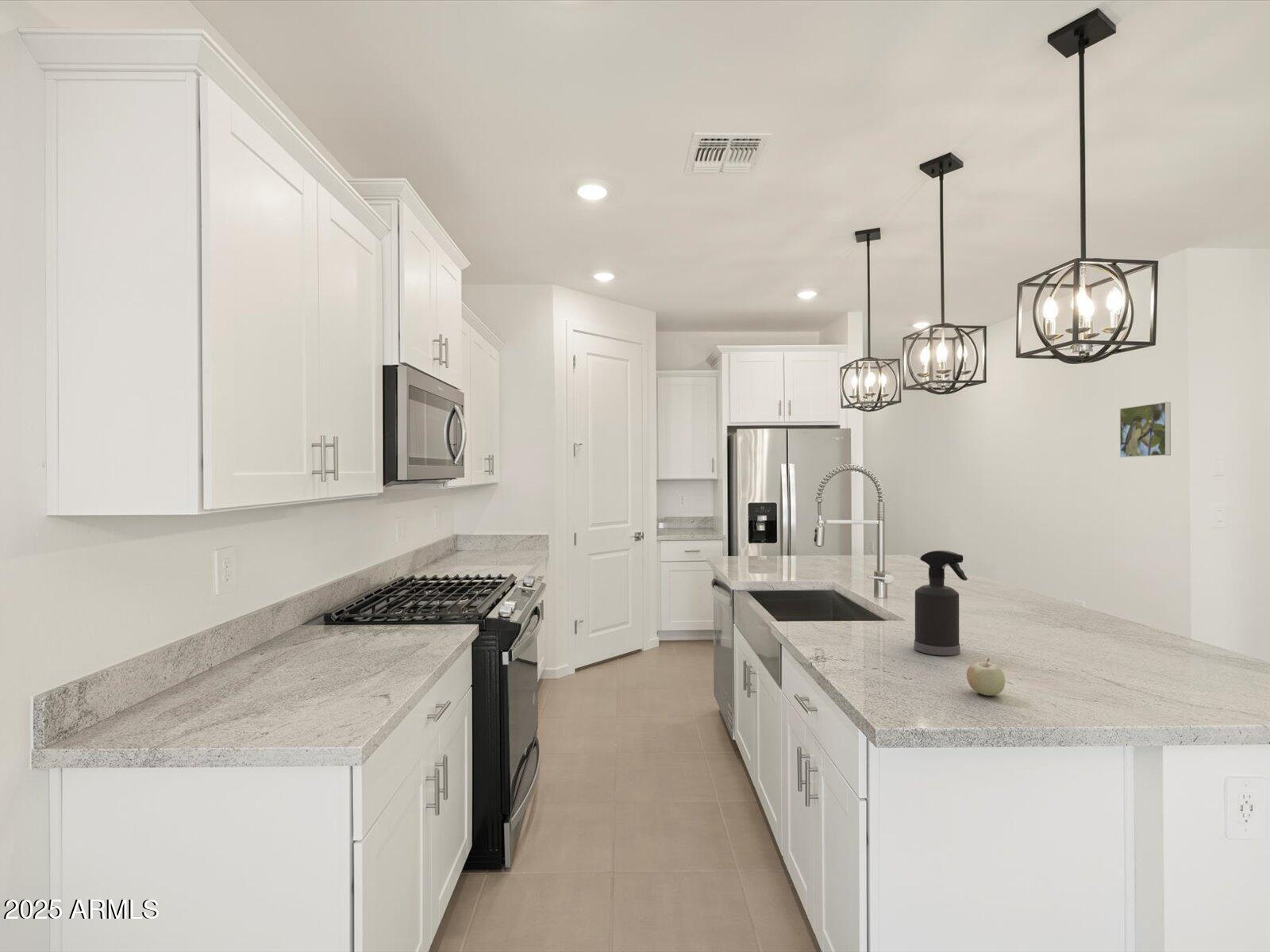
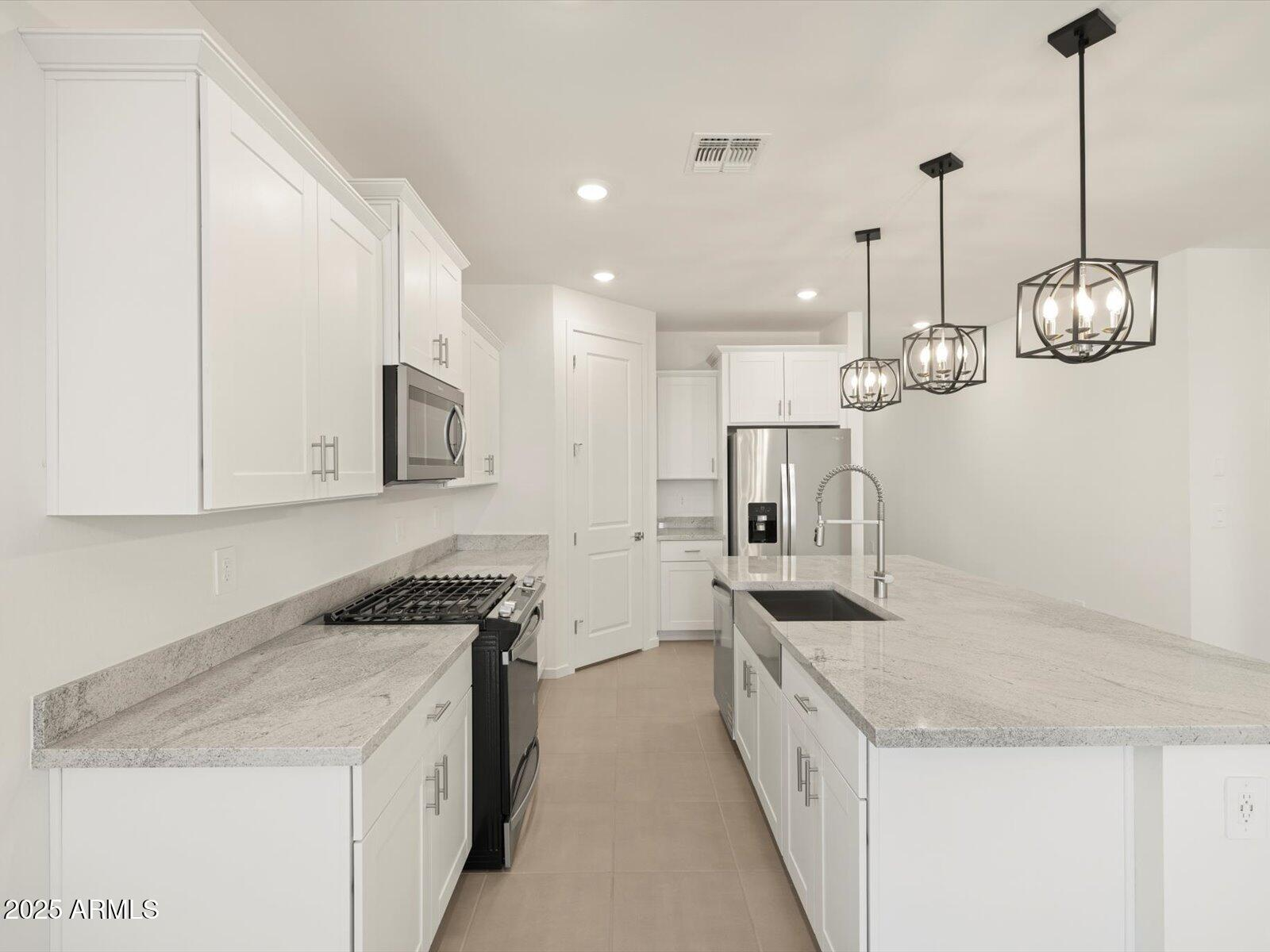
- spray bottle [914,550,968,656]
- fruit [966,658,1006,697]
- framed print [1119,401,1172,458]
